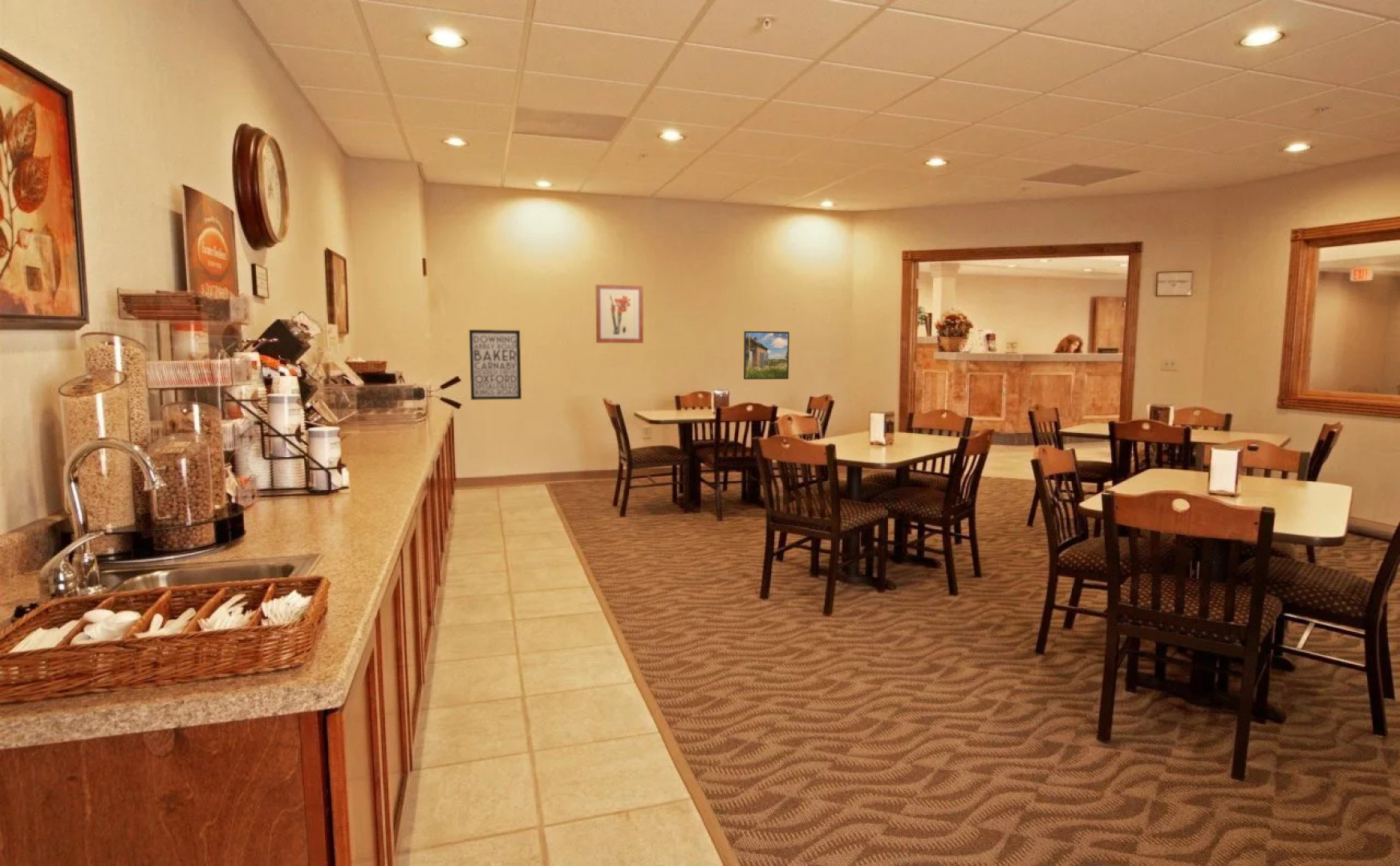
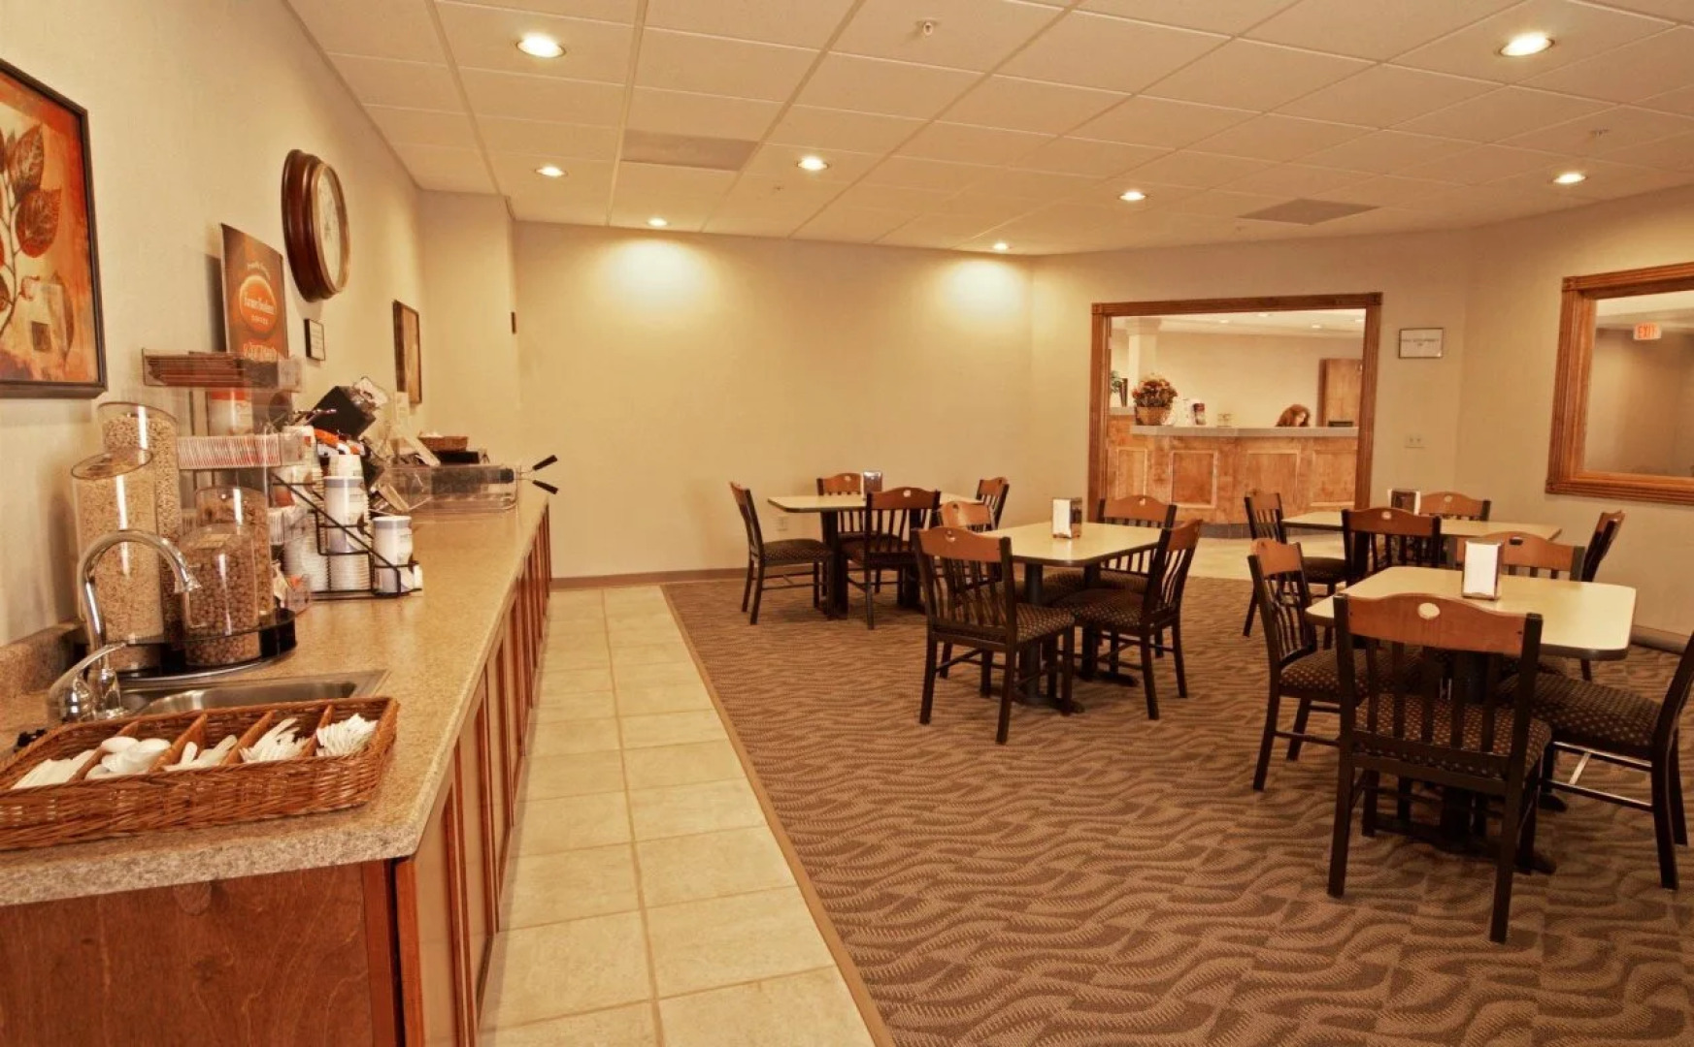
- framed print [743,330,790,380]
- wall art [469,329,522,401]
- wall art [595,284,644,344]
